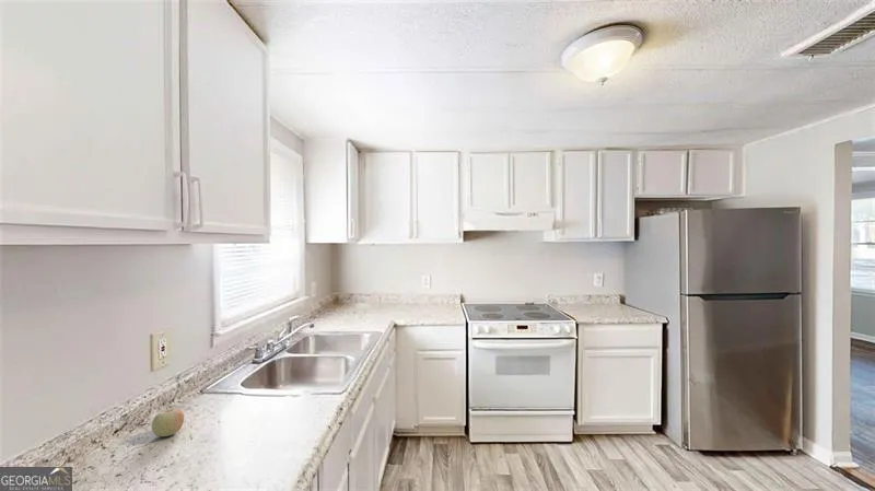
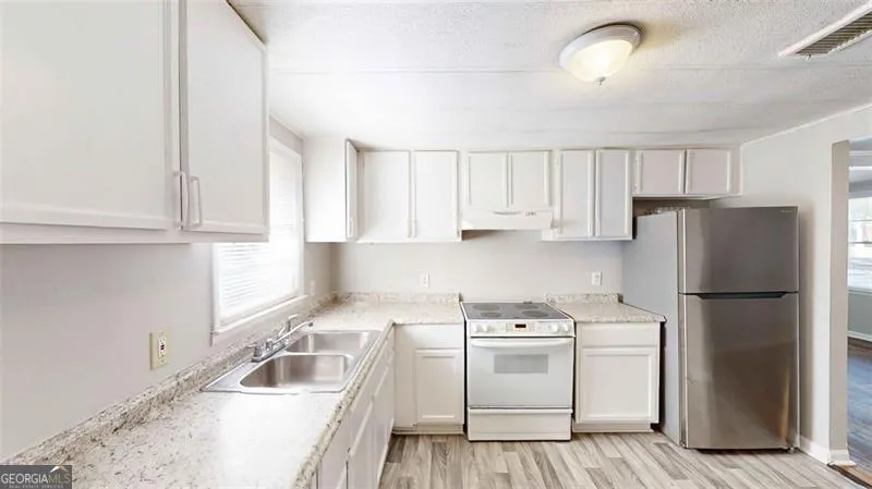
- fruit [151,406,185,437]
